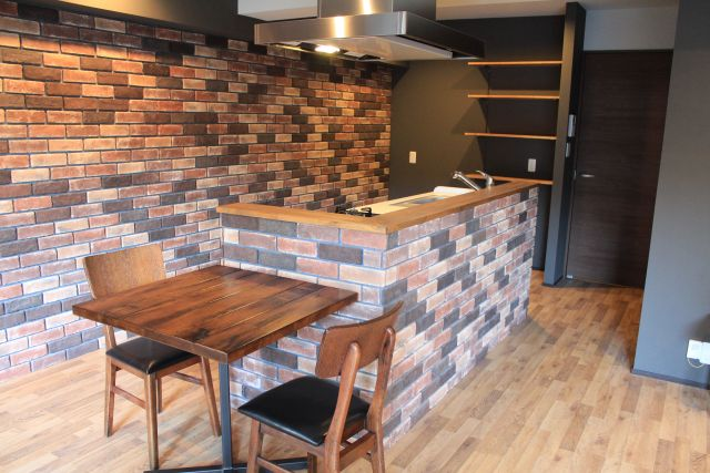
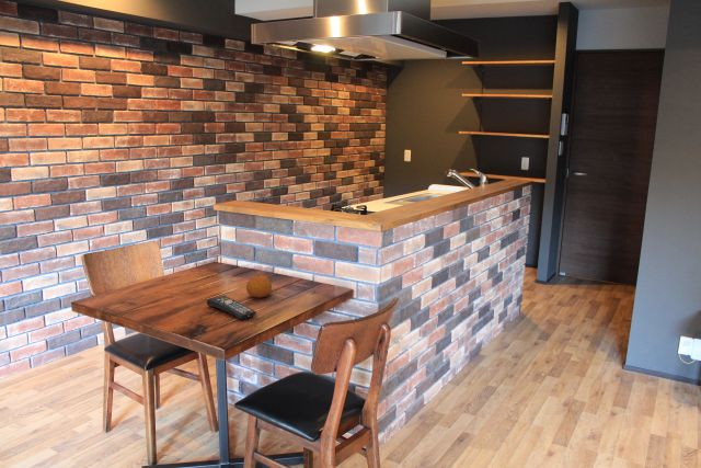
+ fruit [245,274,273,299]
+ remote control [206,295,257,320]
